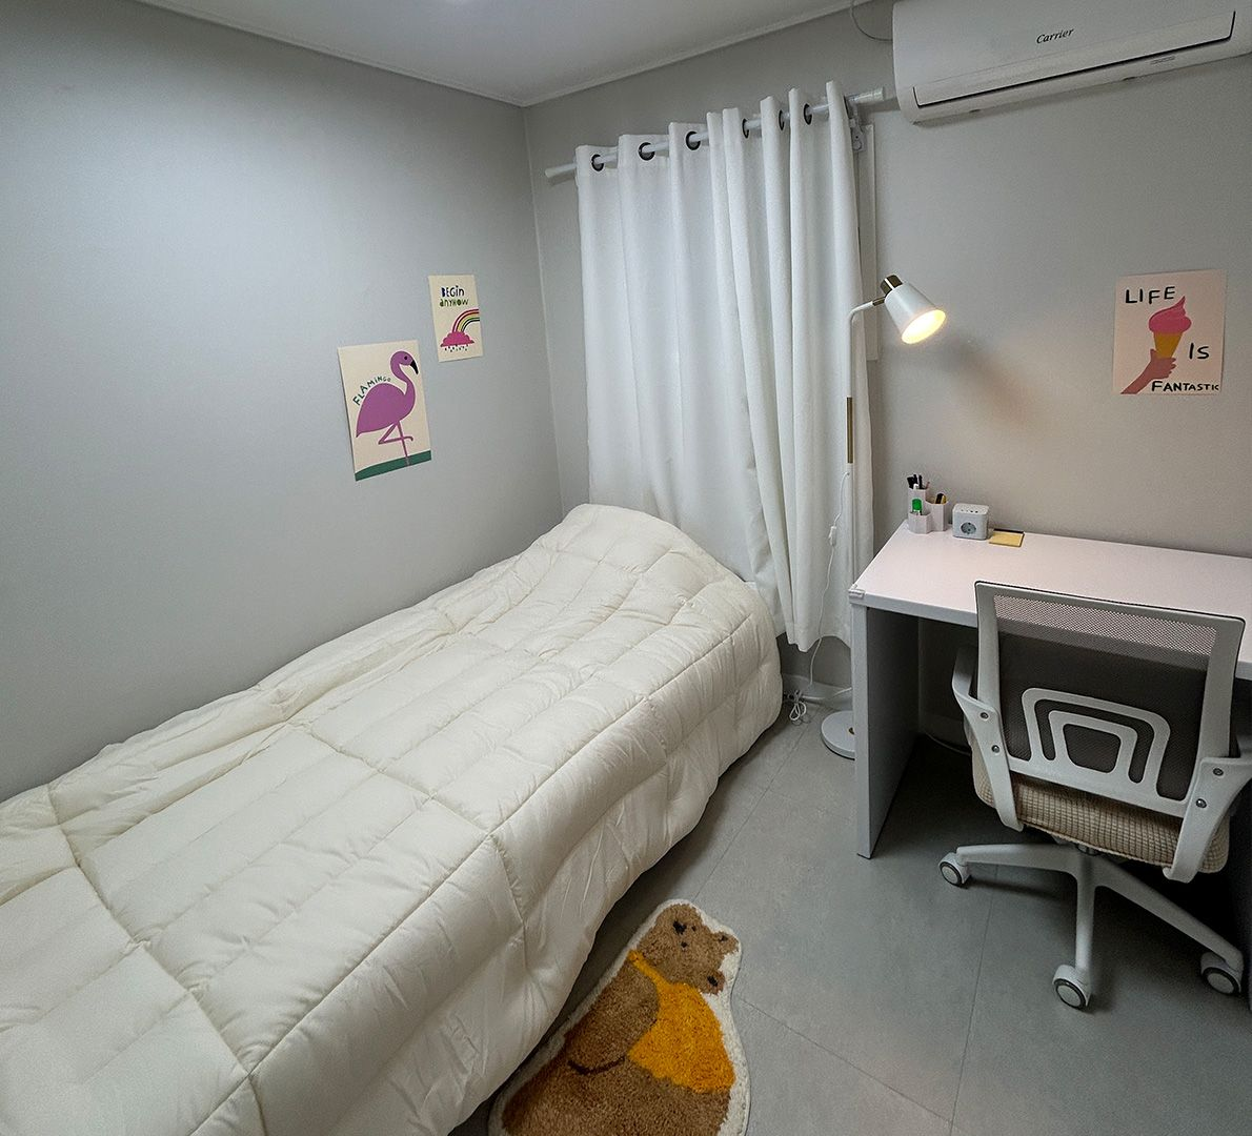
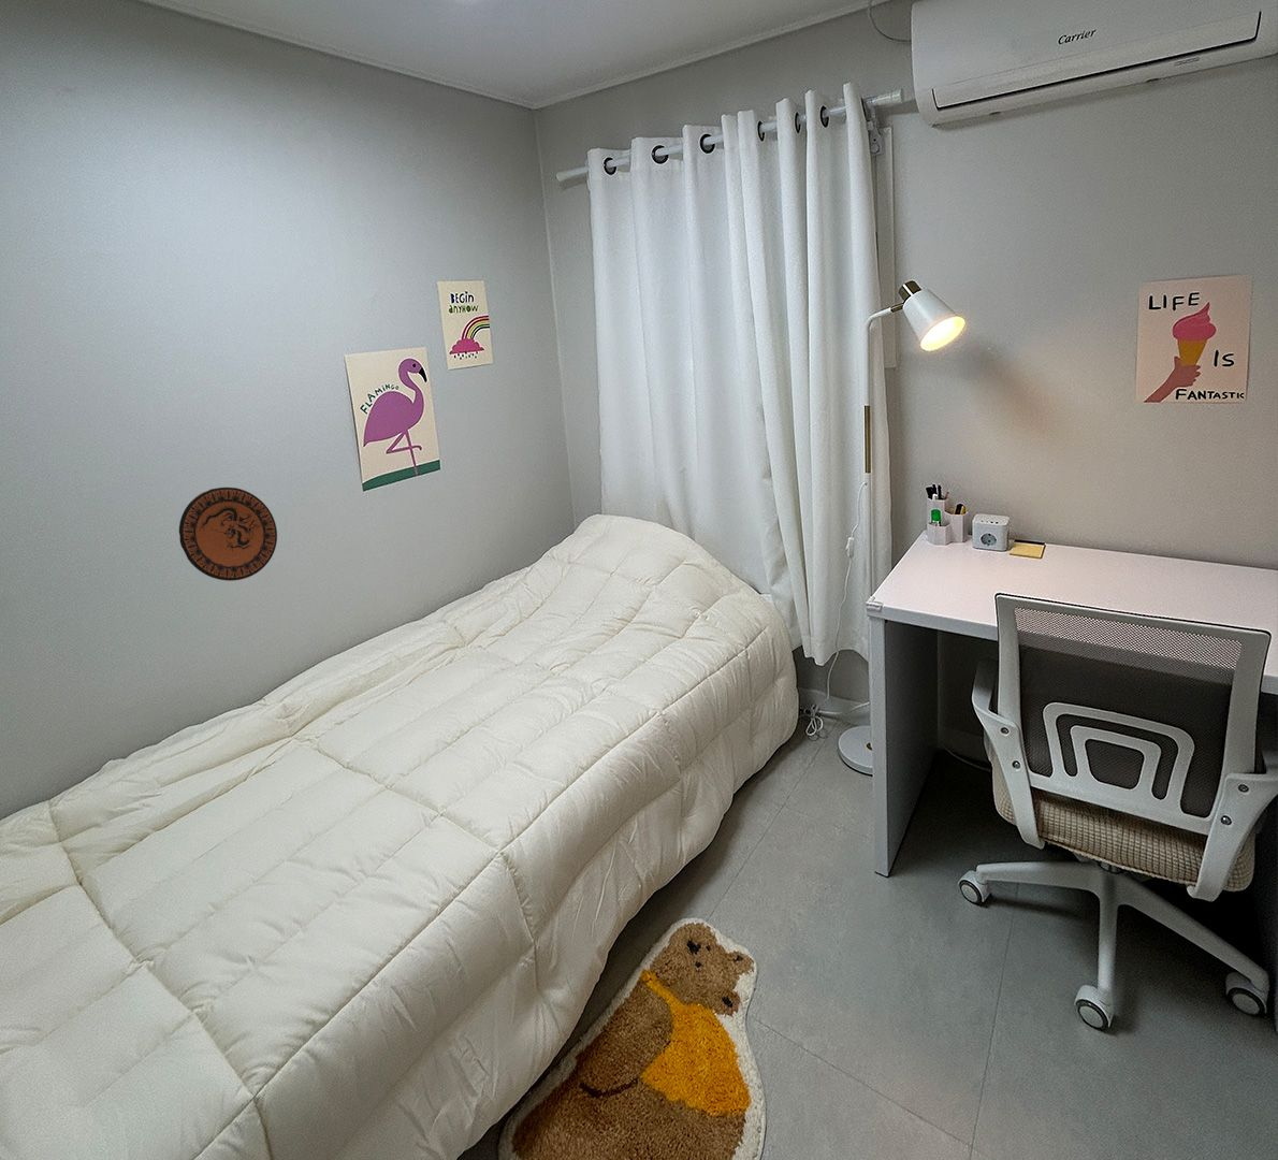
+ decorative plate [178,486,278,582]
